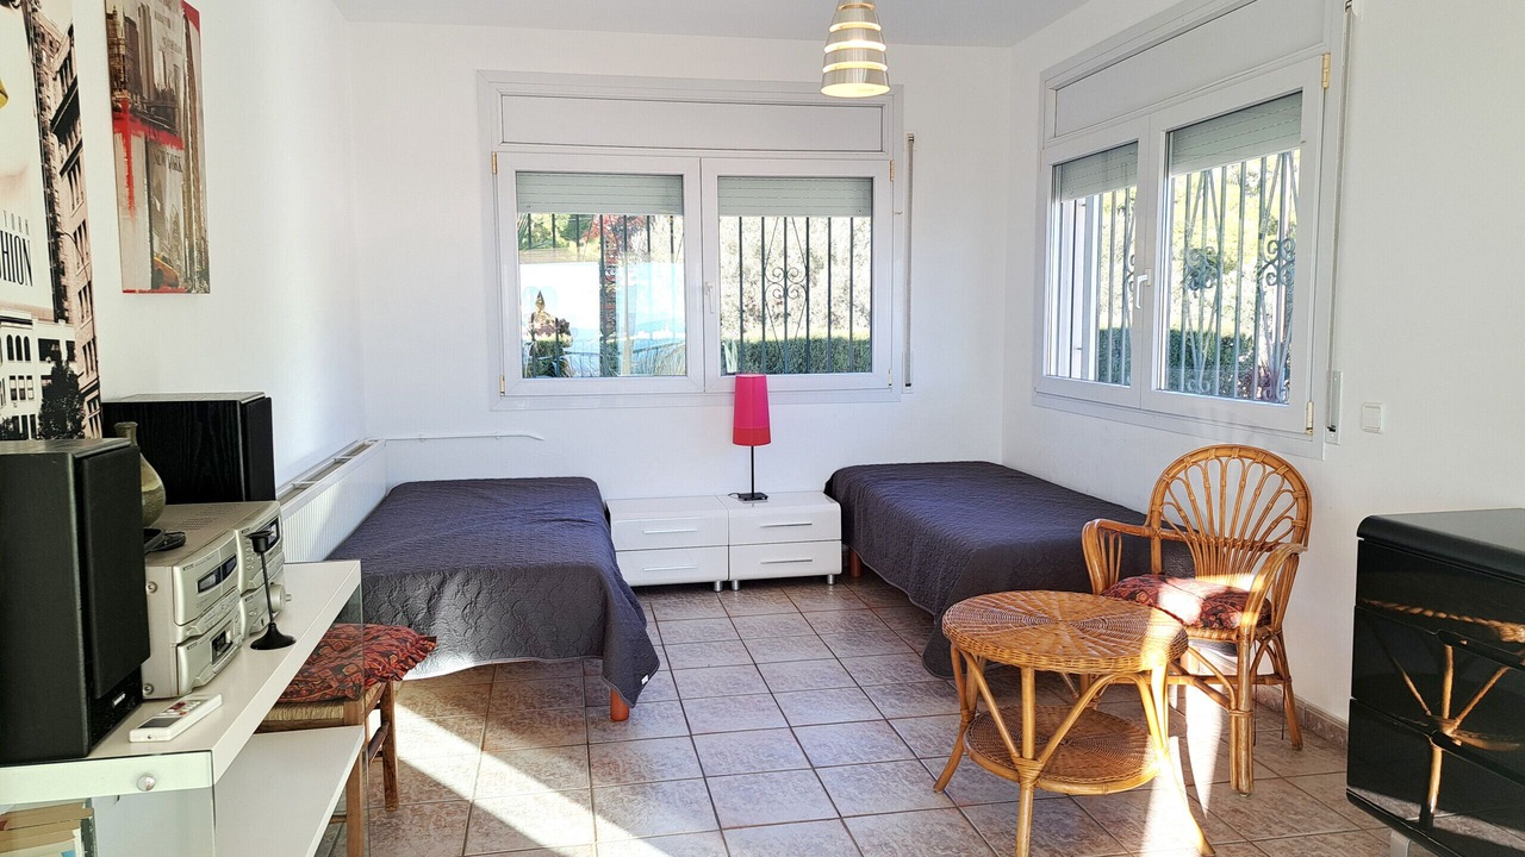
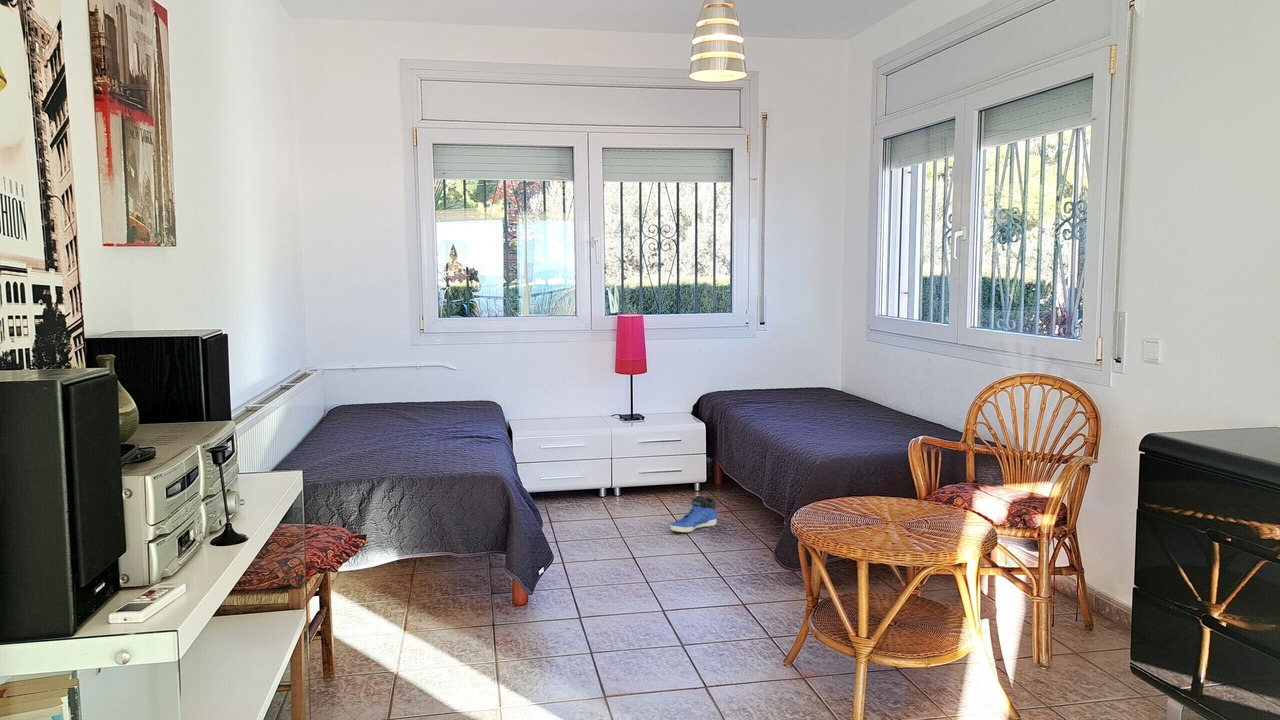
+ sneaker [669,495,717,533]
